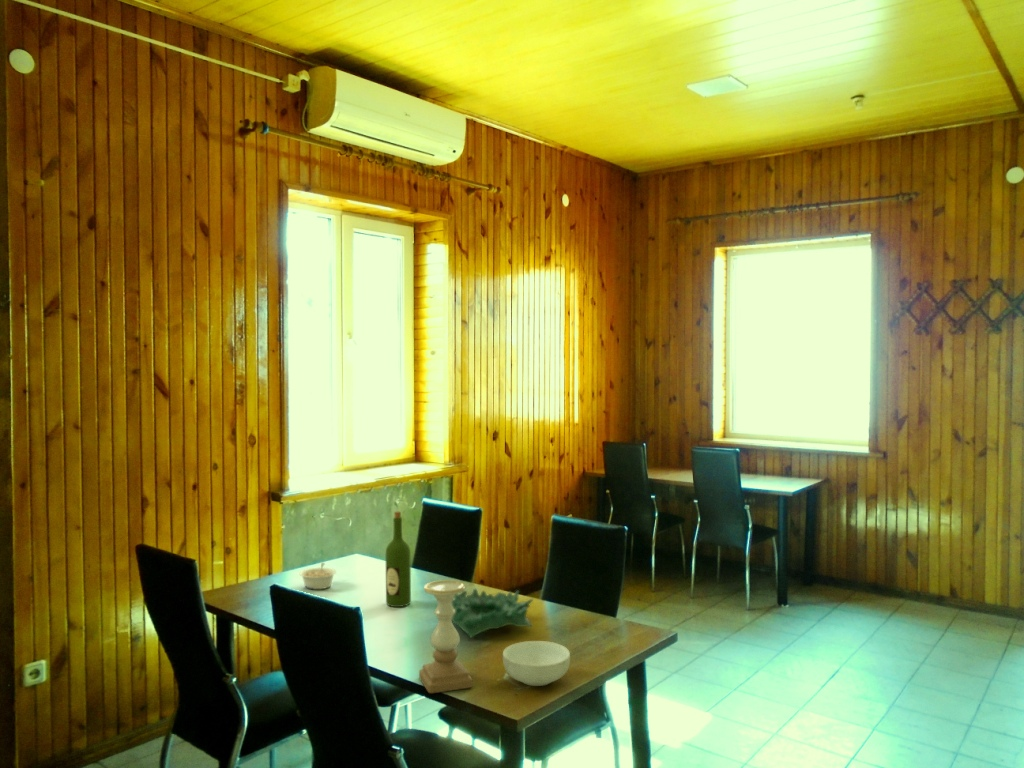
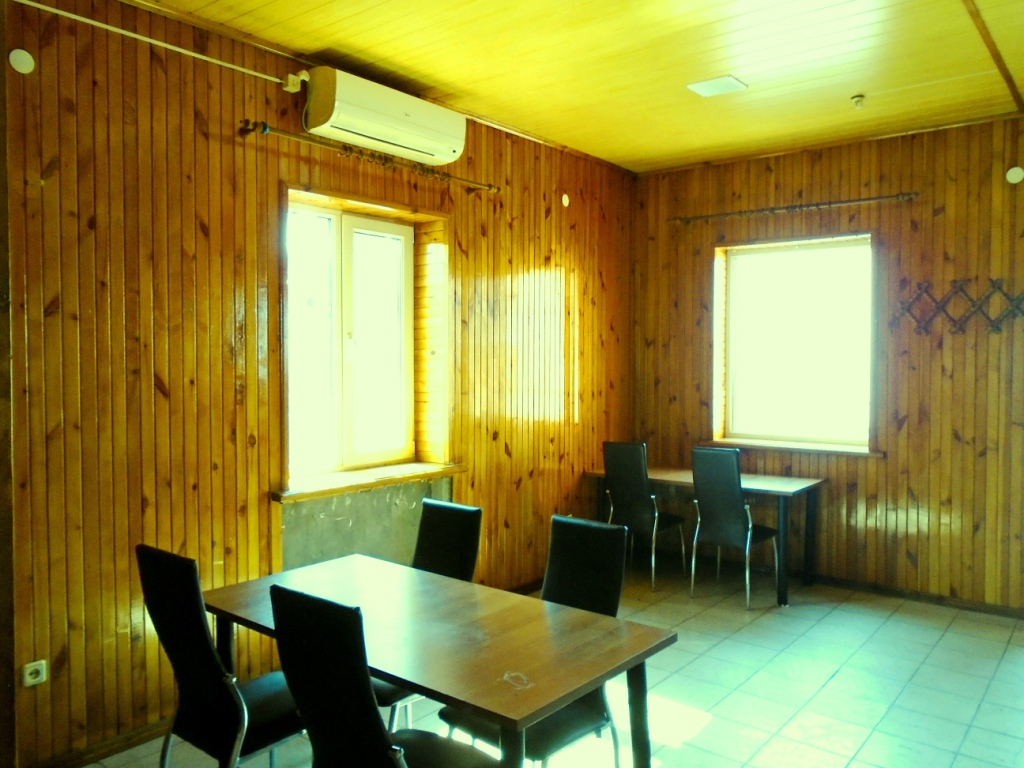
- candle holder [418,579,473,694]
- wine bottle [385,510,412,608]
- decorative bowl [452,588,534,639]
- cereal bowl [502,640,571,687]
- legume [299,562,337,590]
